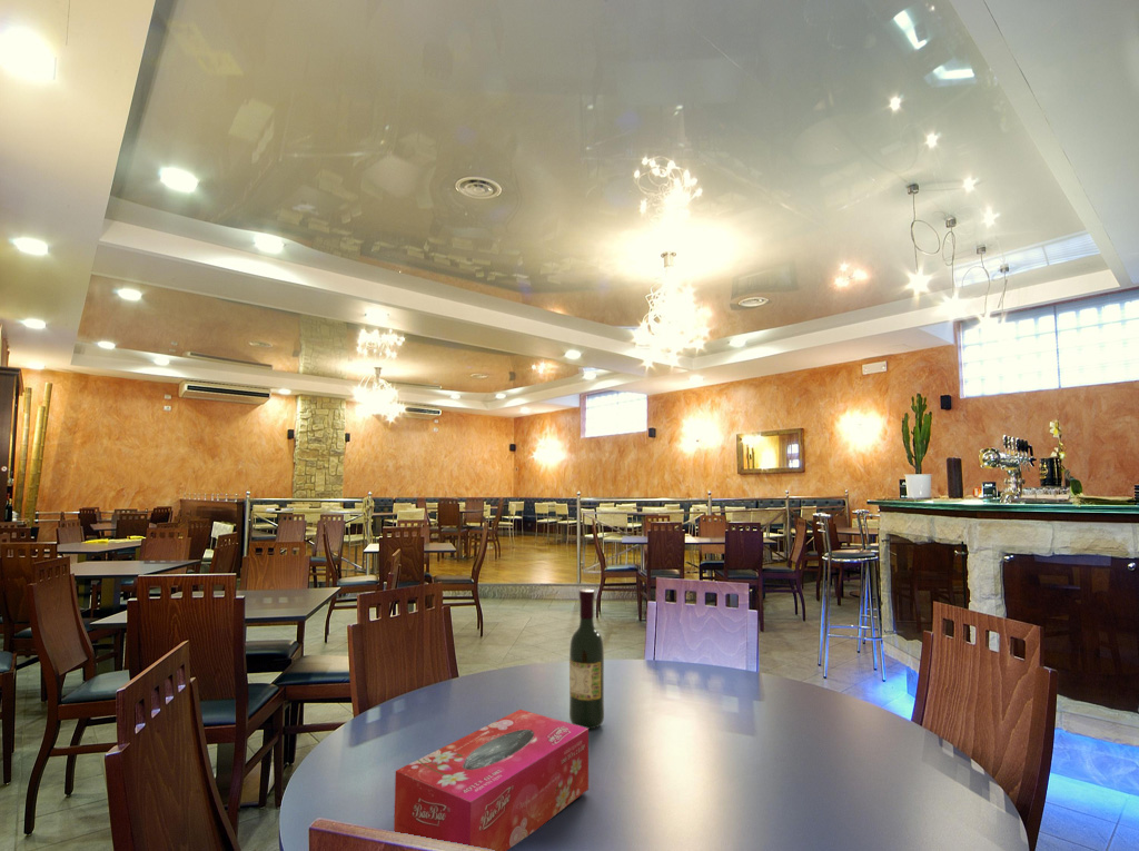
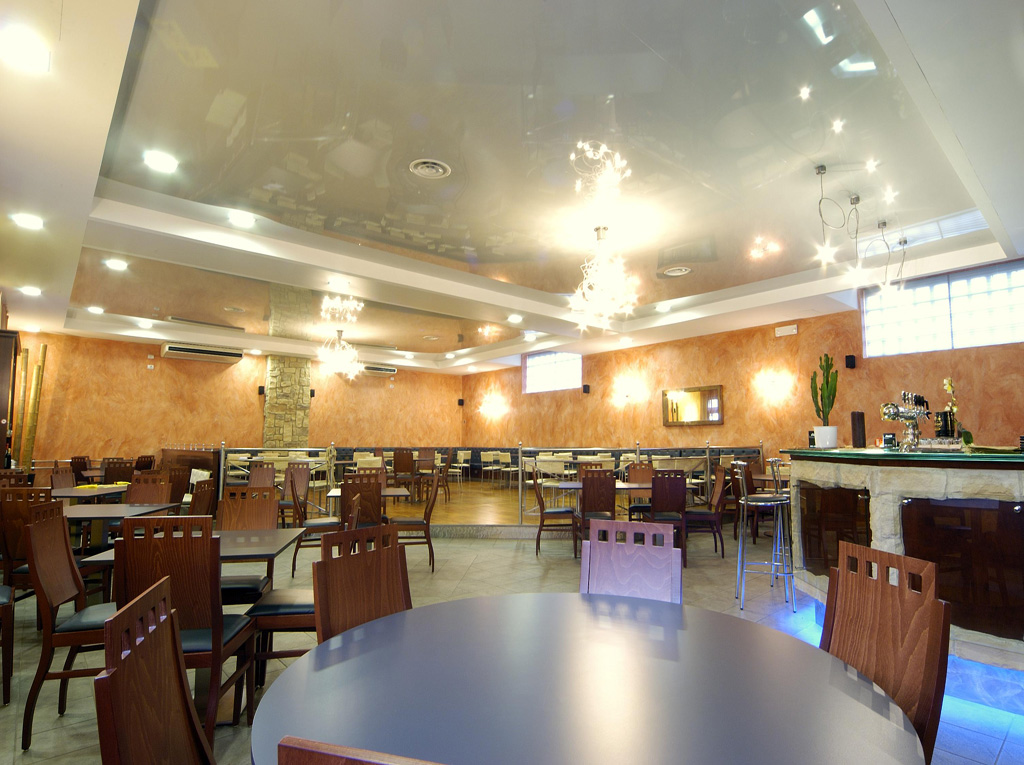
- tissue box [393,709,590,851]
- wine bottle [568,587,605,730]
